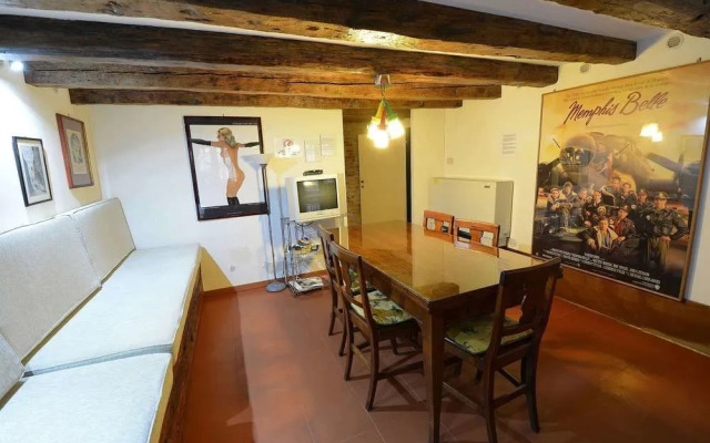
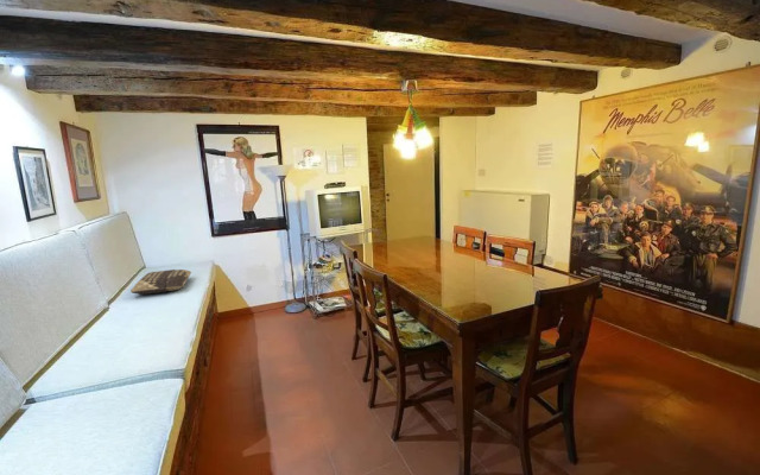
+ cushion [129,268,192,296]
